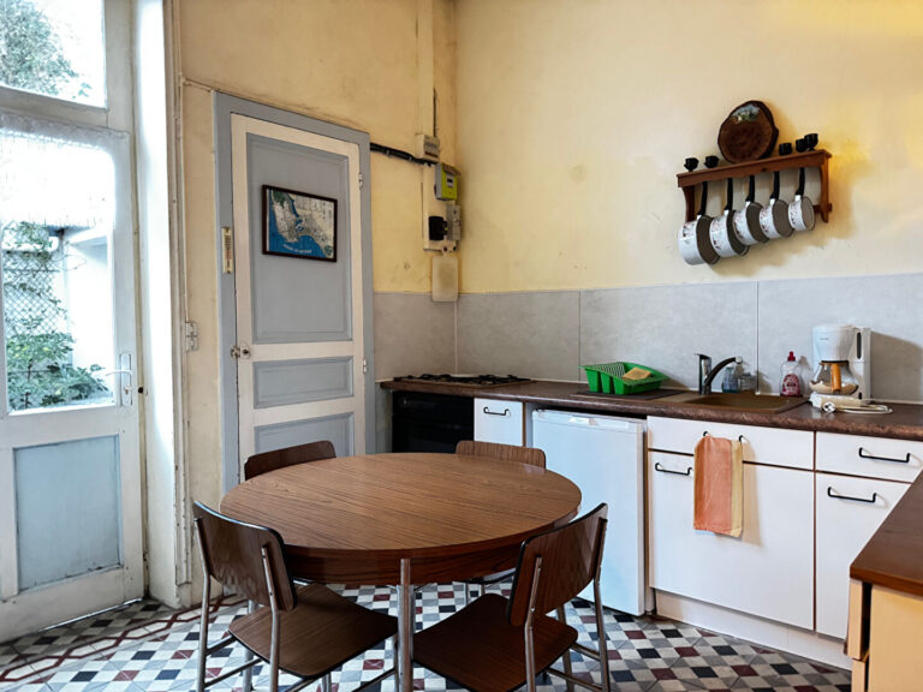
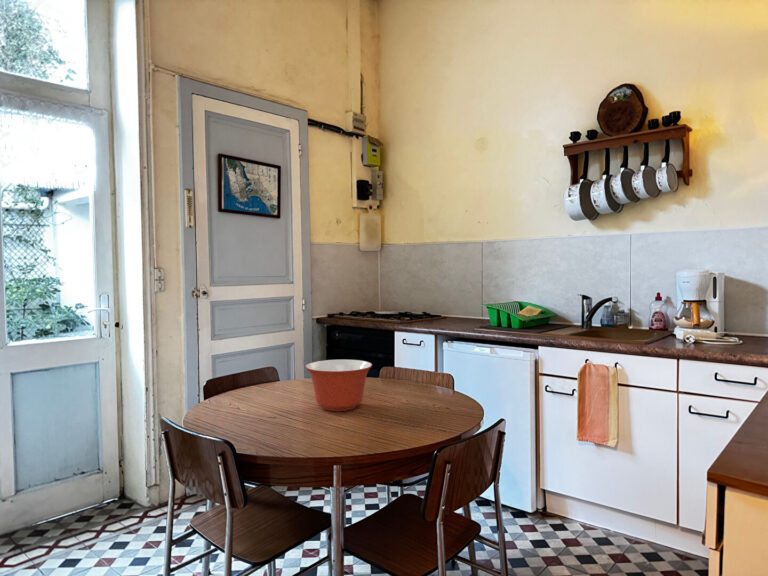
+ mixing bowl [305,359,373,412]
